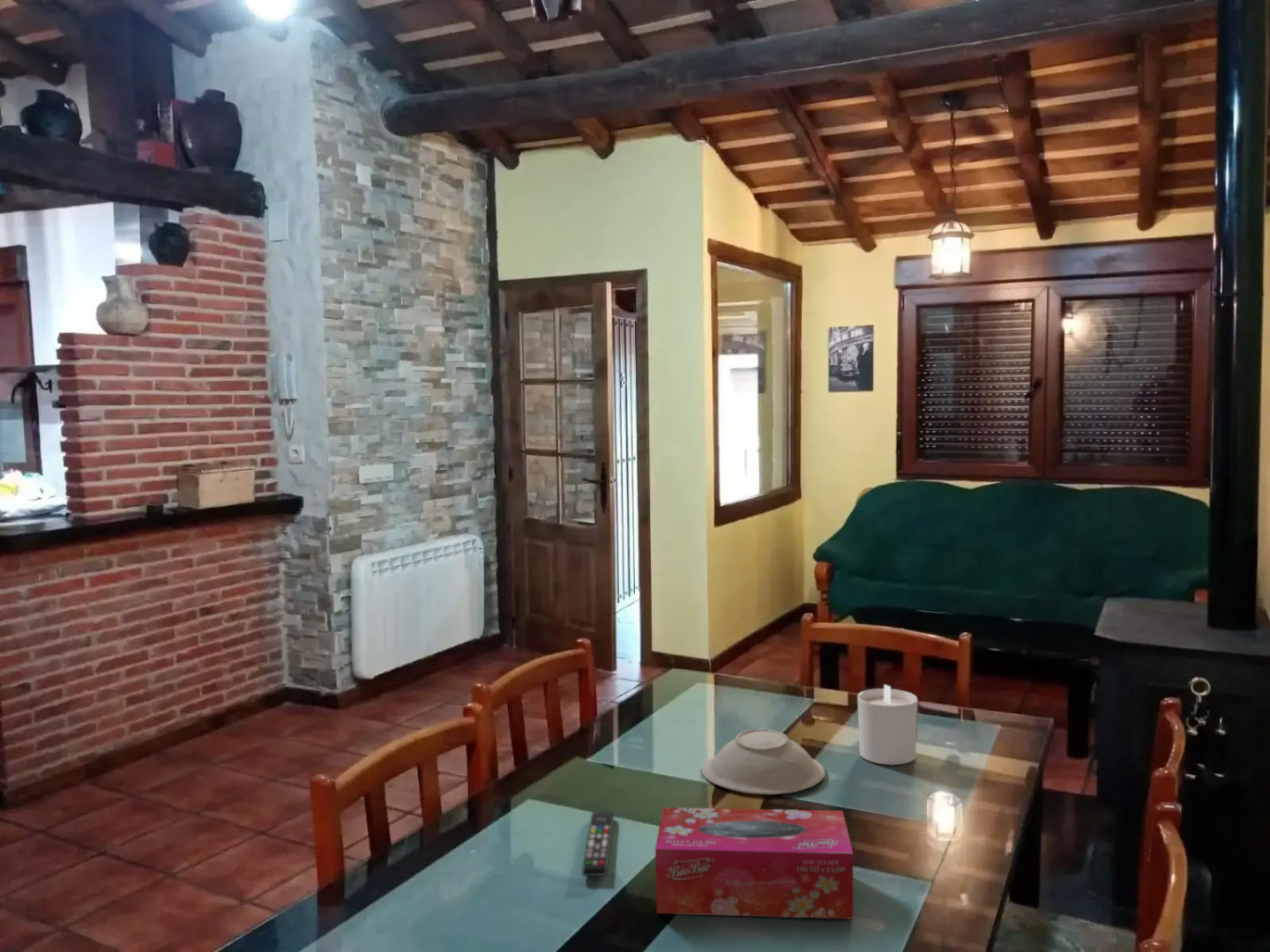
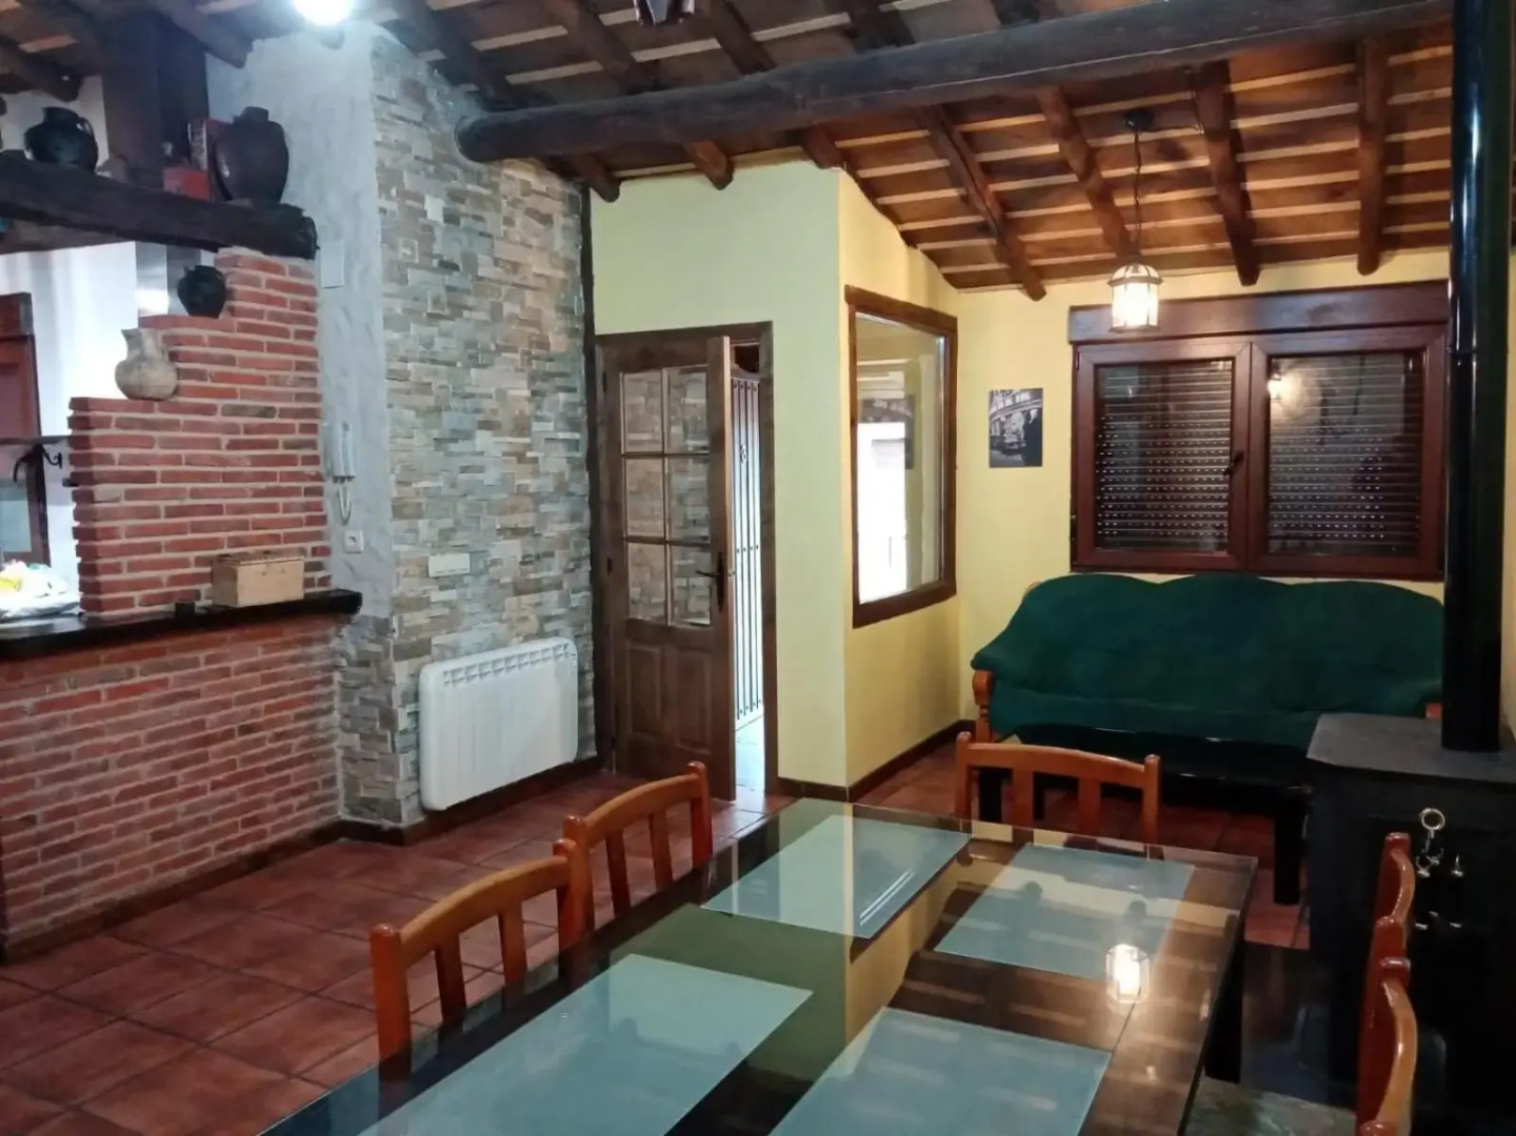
- remote control [581,811,615,877]
- candle [856,684,918,766]
- bowl [701,728,826,796]
- tissue box [654,807,855,920]
